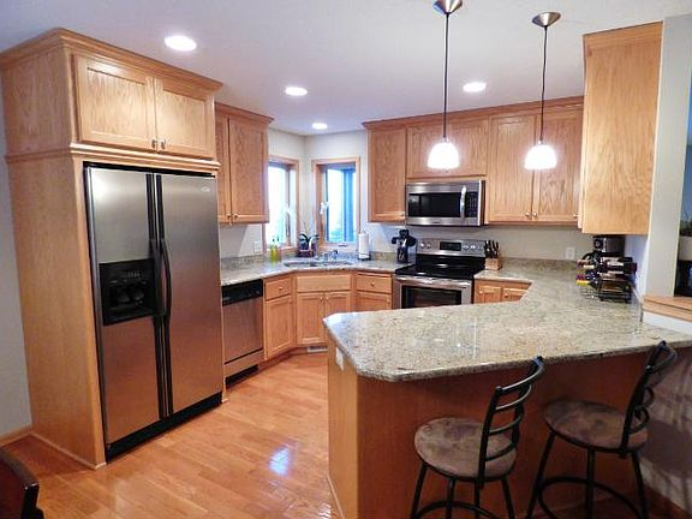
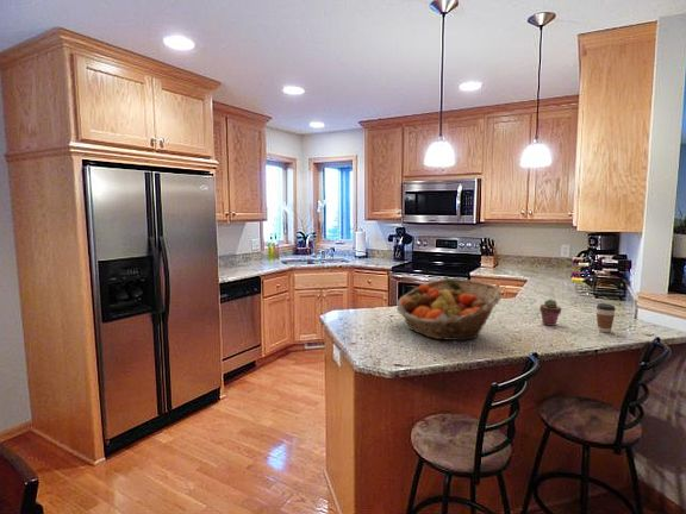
+ fruit basket [395,277,504,341]
+ potted succulent [538,297,562,327]
+ coffee cup [595,302,617,333]
